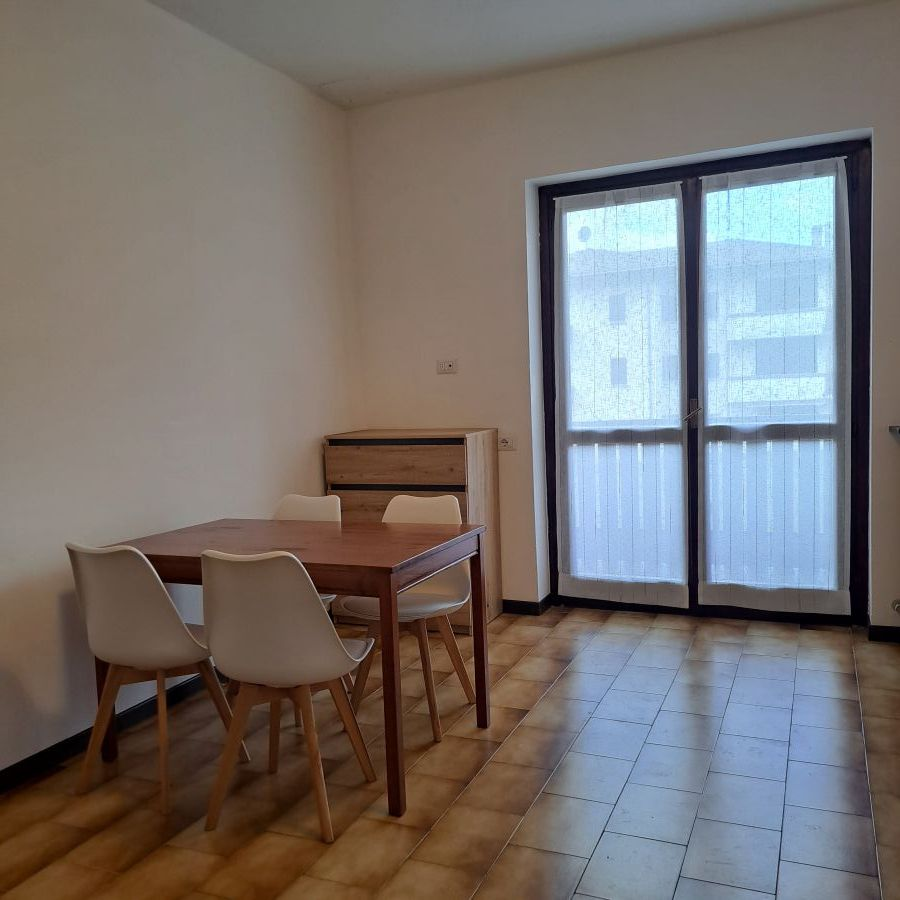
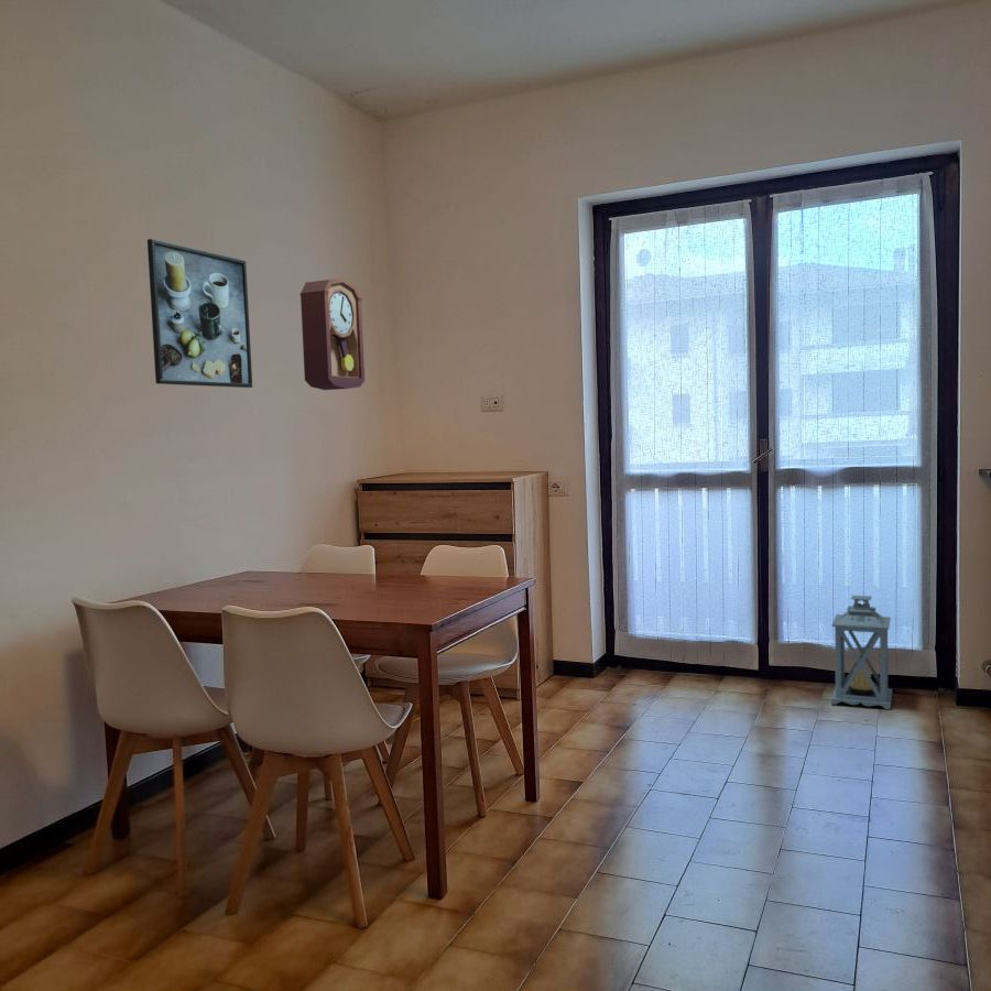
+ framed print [146,238,253,389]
+ pendulum clock [298,276,366,391]
+ lantern [830,595,893,710]
